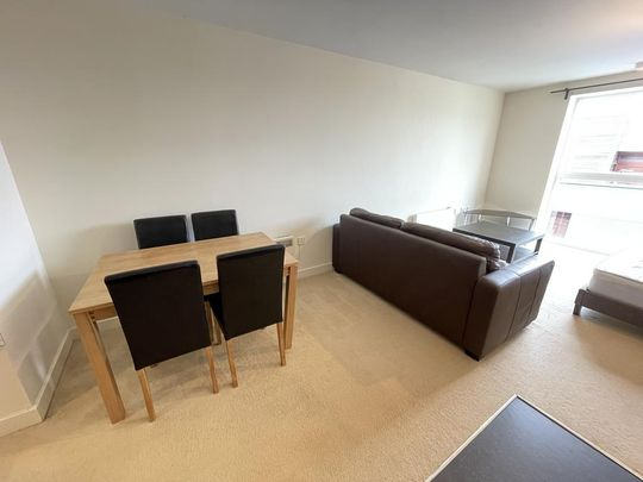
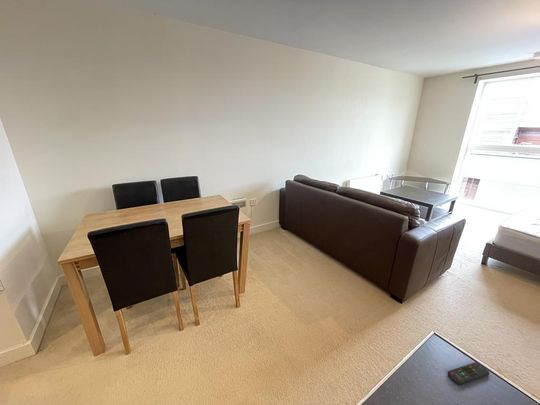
+ remote control [446,361,490,386]
